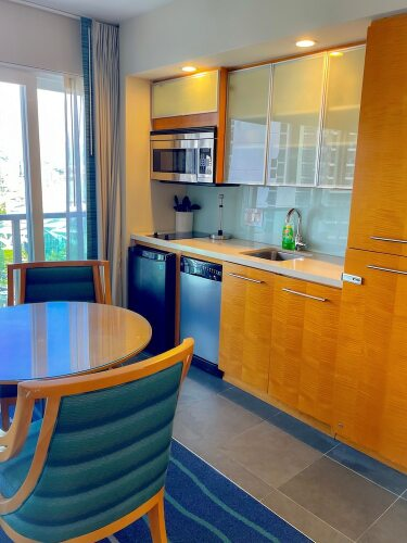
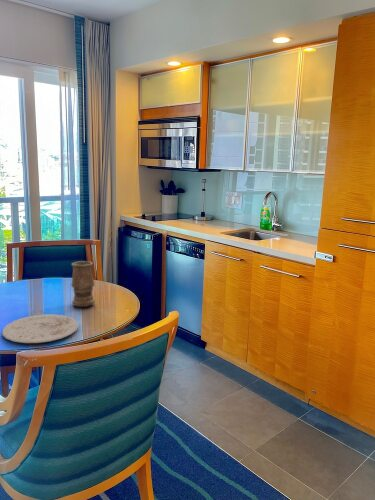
+ plate [1,313,80,344]
+ vase [70,260,96,308]
